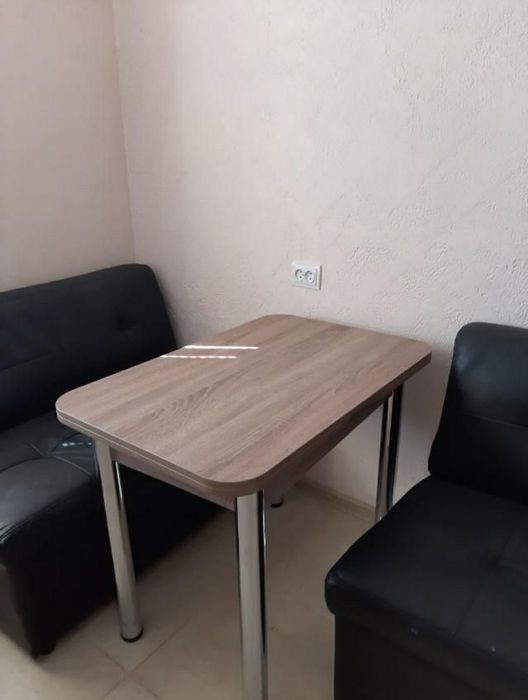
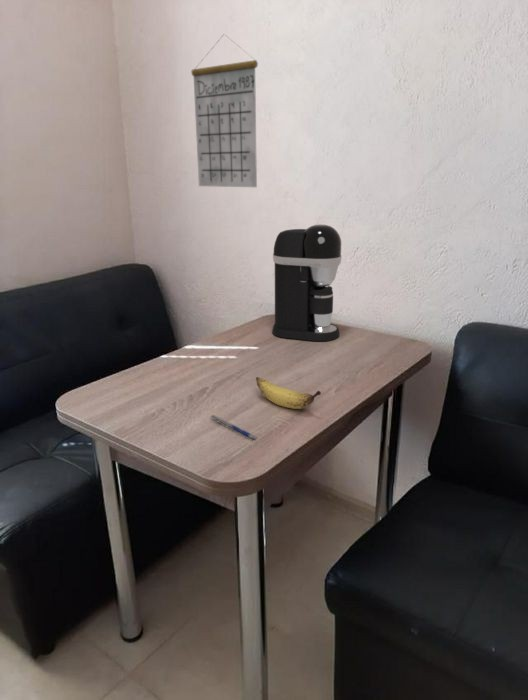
+ calendar [190,33,259,188]
+ banana [255,376,322,410]
+ coffee maker [271,224,343,342]
+ pen [210,414,259,441]
